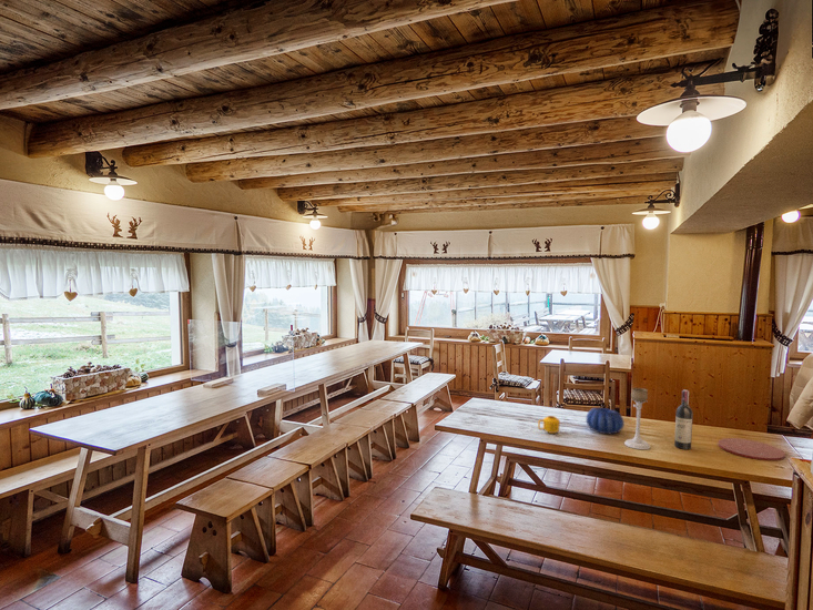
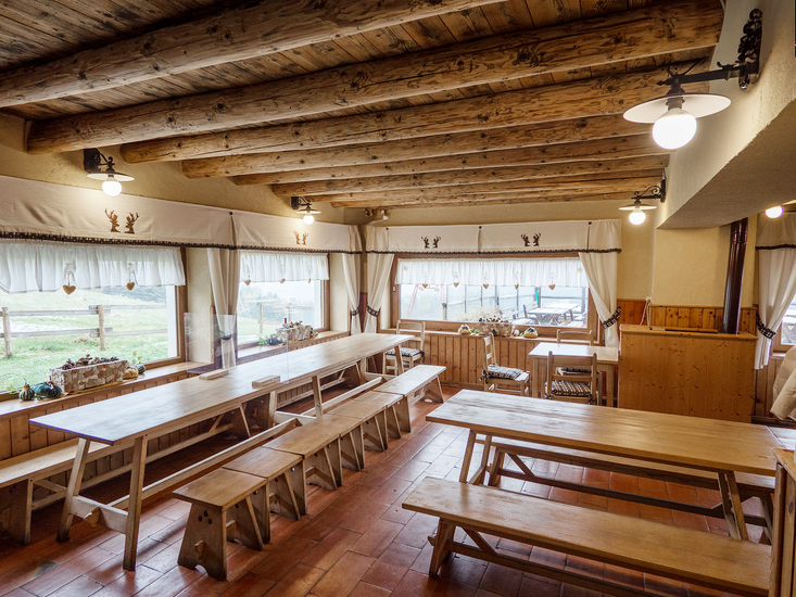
- wine bottle [673,389,694,450]
- decorative bowl [585,407,626,435]
- mug [537,415,561,435]
- candle holder [623,387,651,450]
- plate [717,437,786,461]
